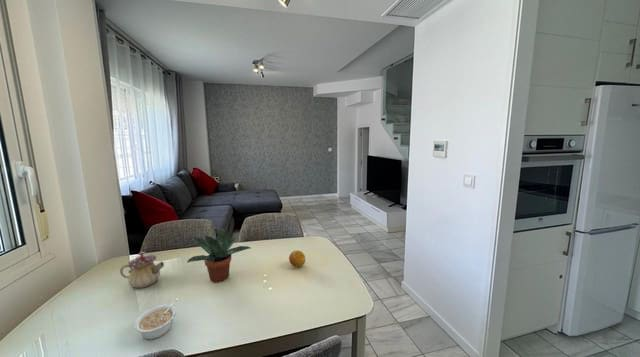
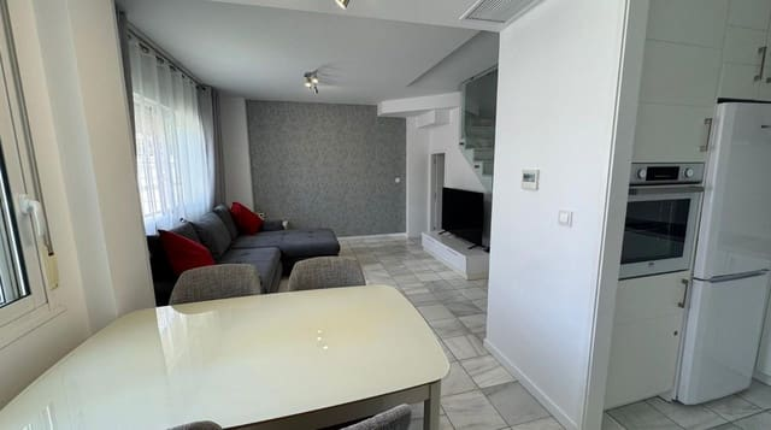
- potted plant [186,227,251,283]
- legume [134,297,179,340]
- teapot [119,251,165,289]
- fruit [288,249,306,268]
